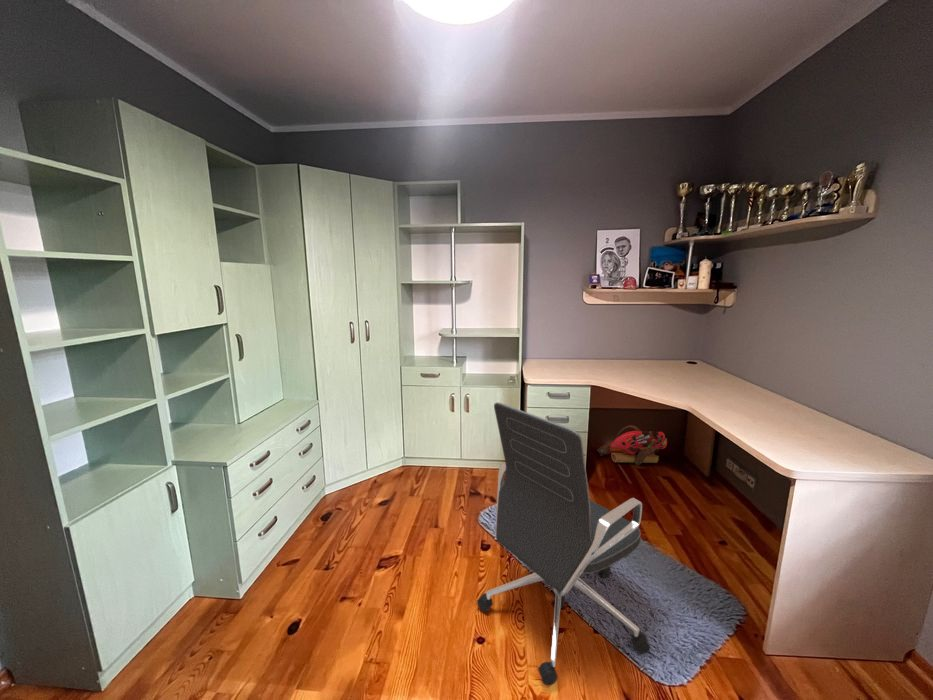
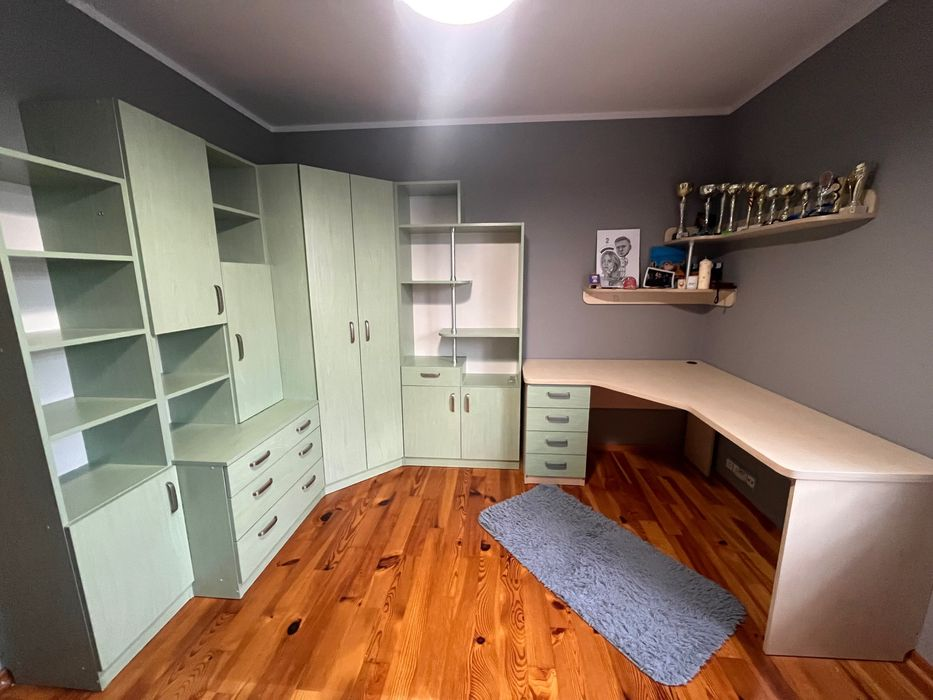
- backpack [596,424,668,467]
- office chair [476,401,651,687]
